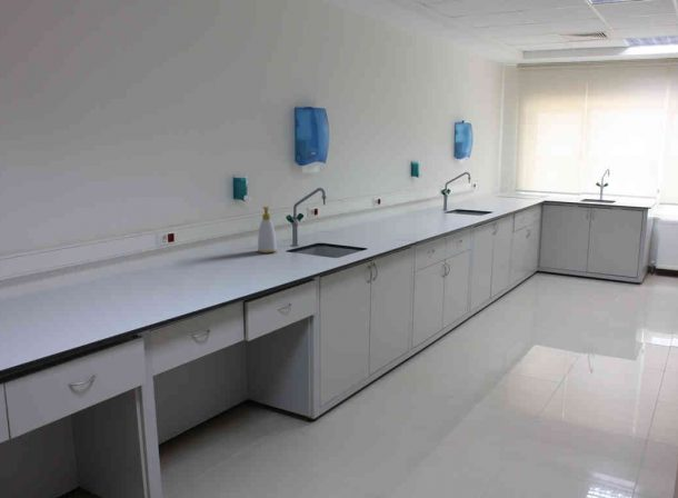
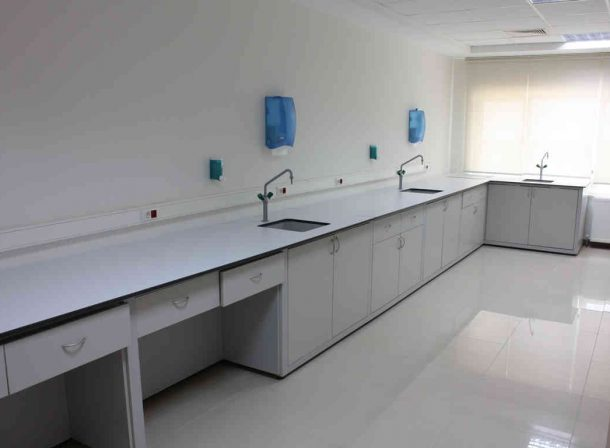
- soap bottle [257,206,278,255]
